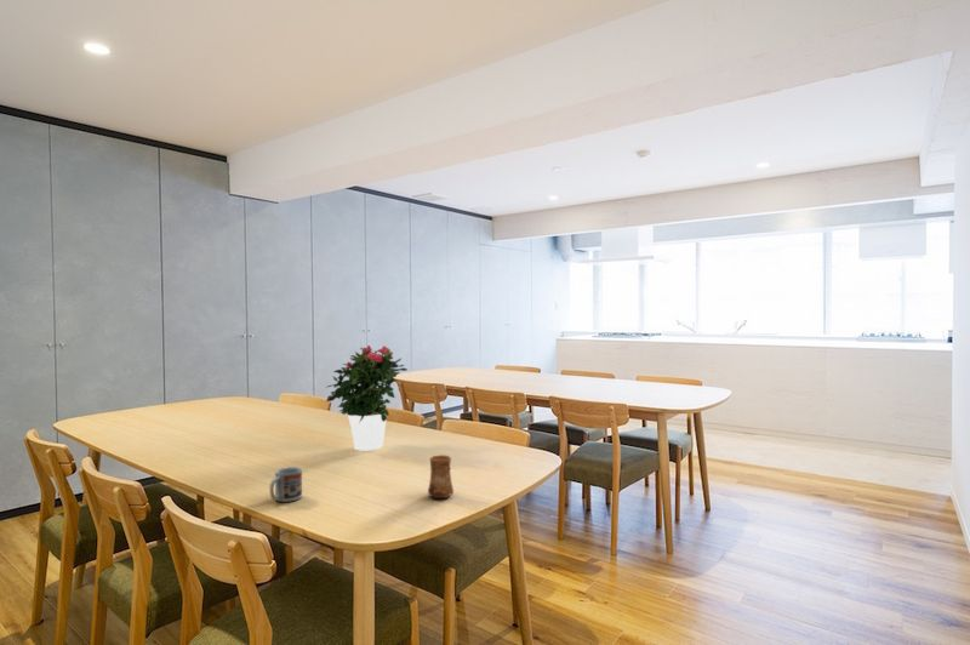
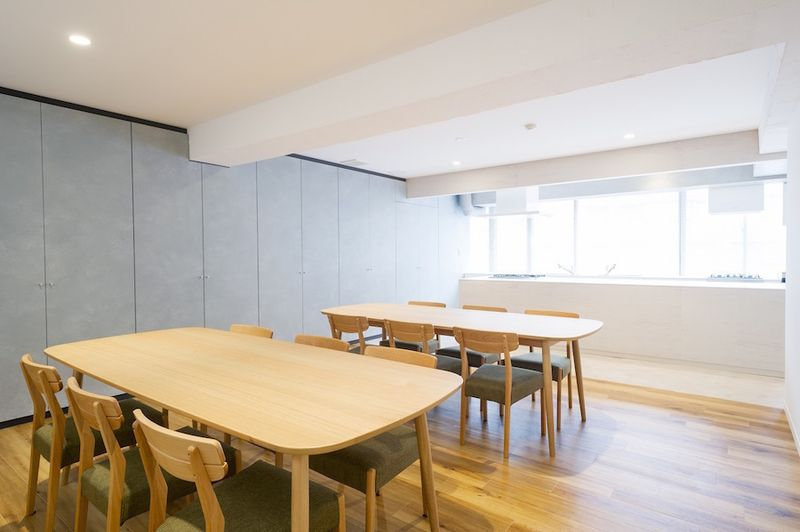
- cup [427,453,455,500]
- potted flower [325,344,409,452]
- cup [269,466,303,503]
